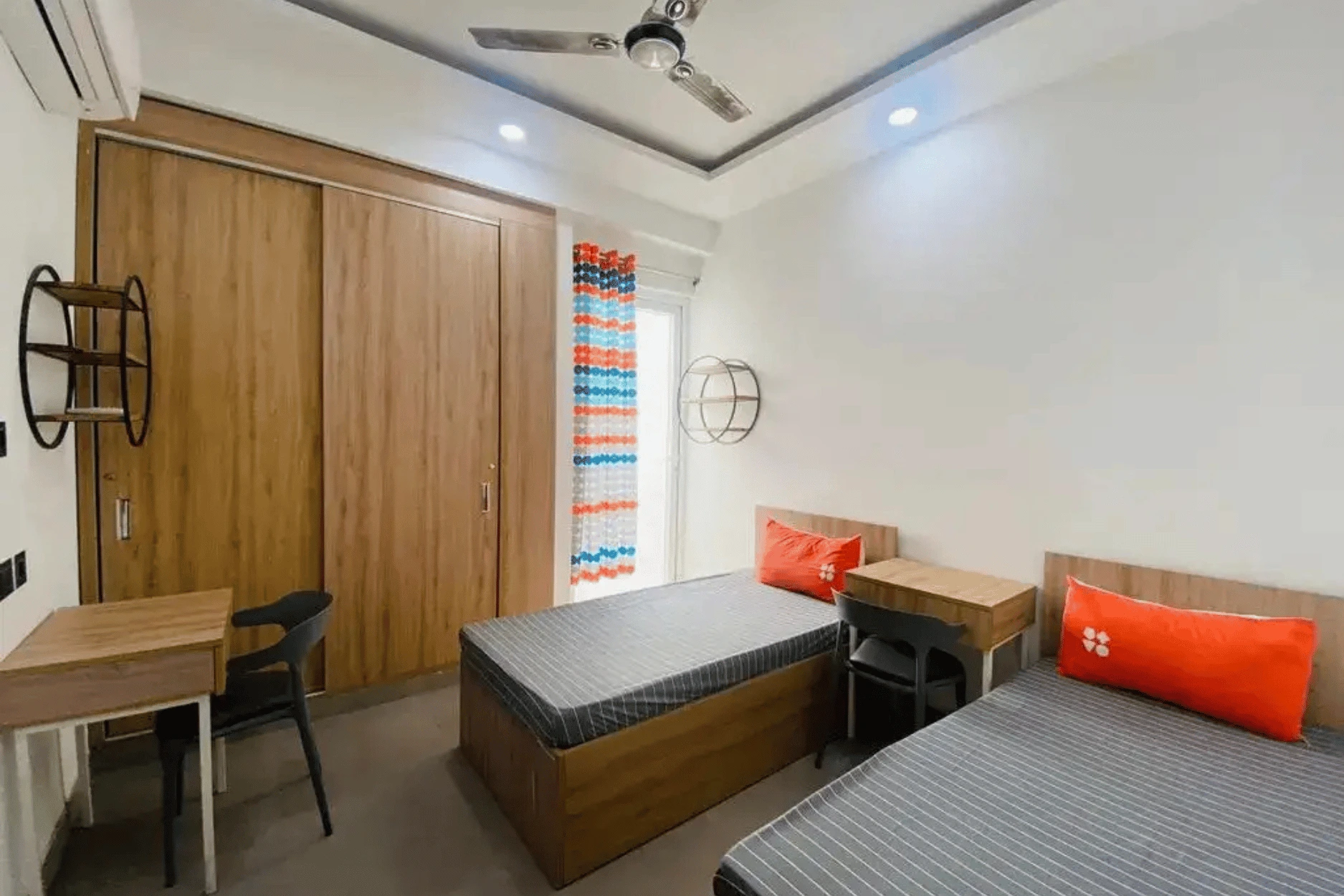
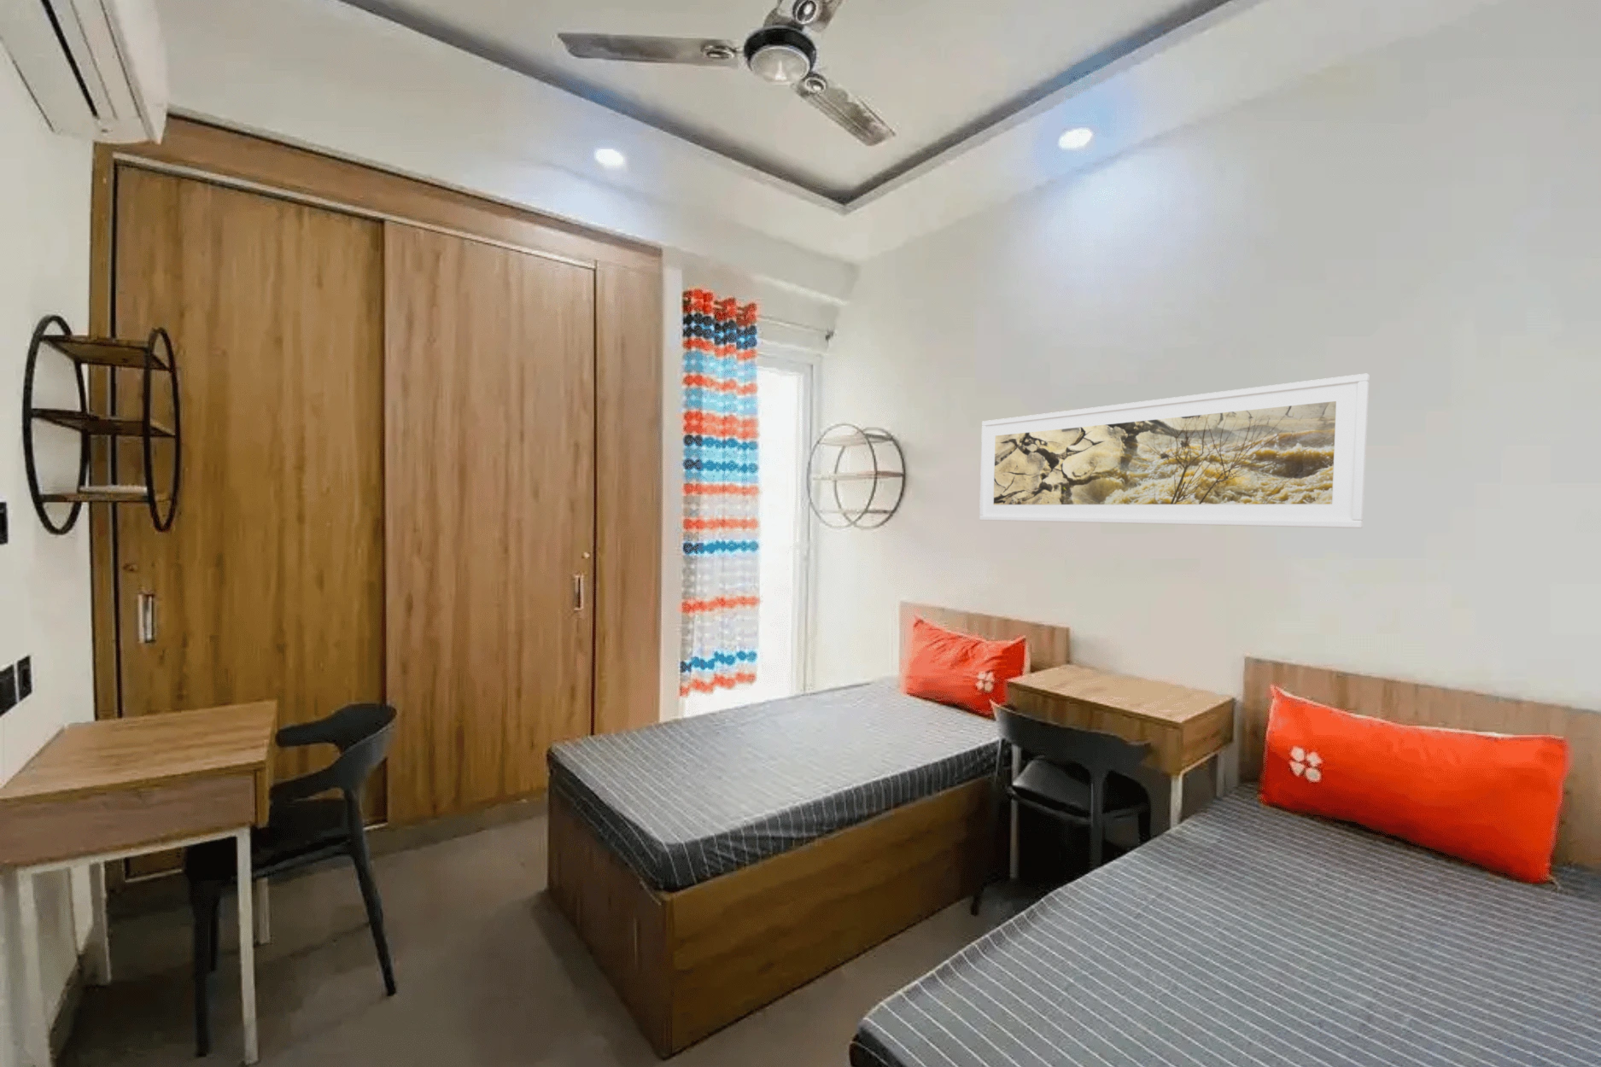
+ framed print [978,373,1370,529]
